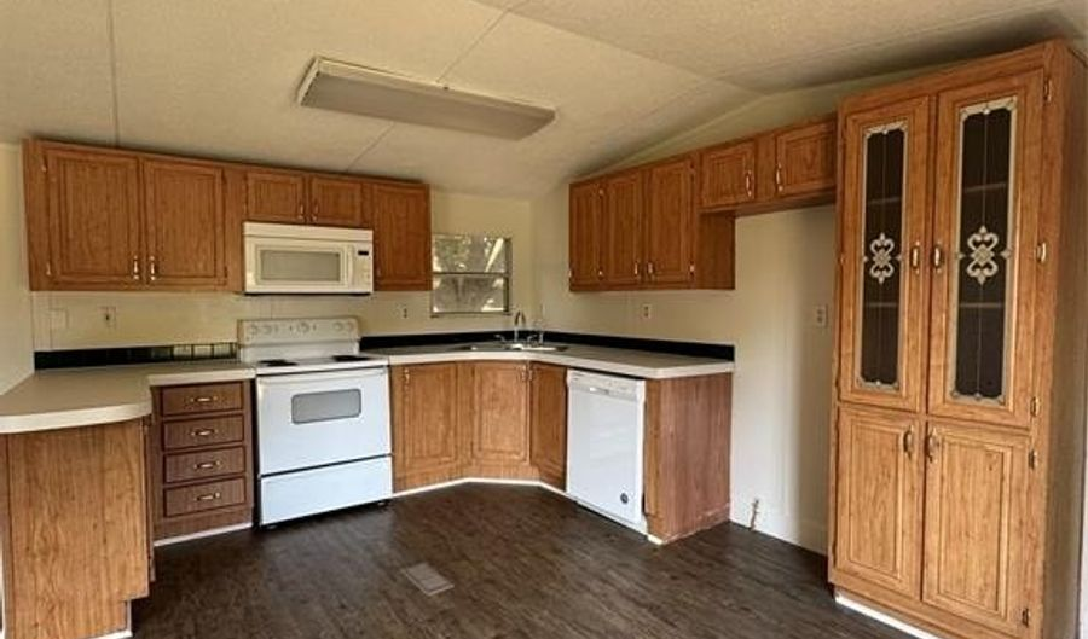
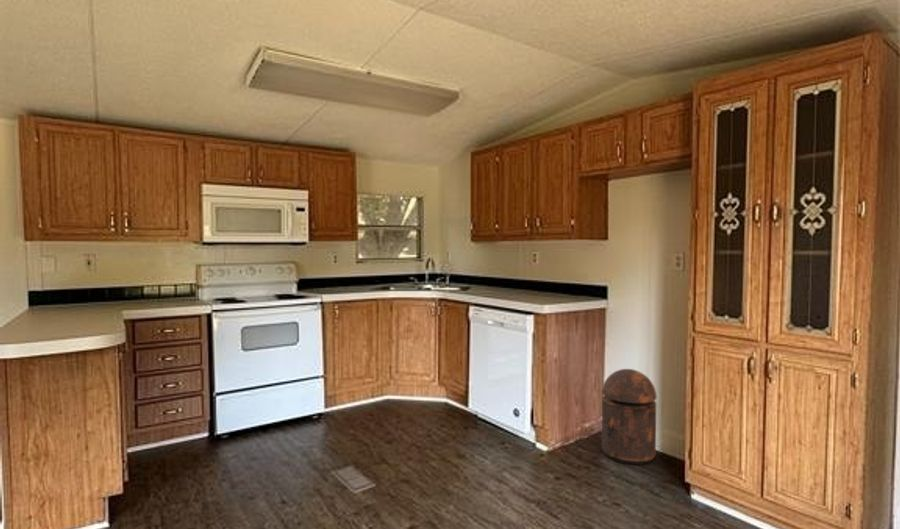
+ trash can [601,368,657,466]
